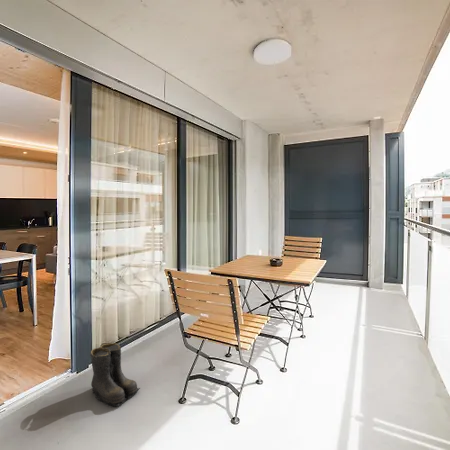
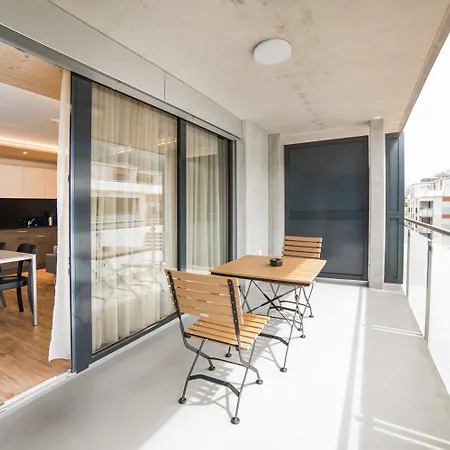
- boots [89,342,141,407]
